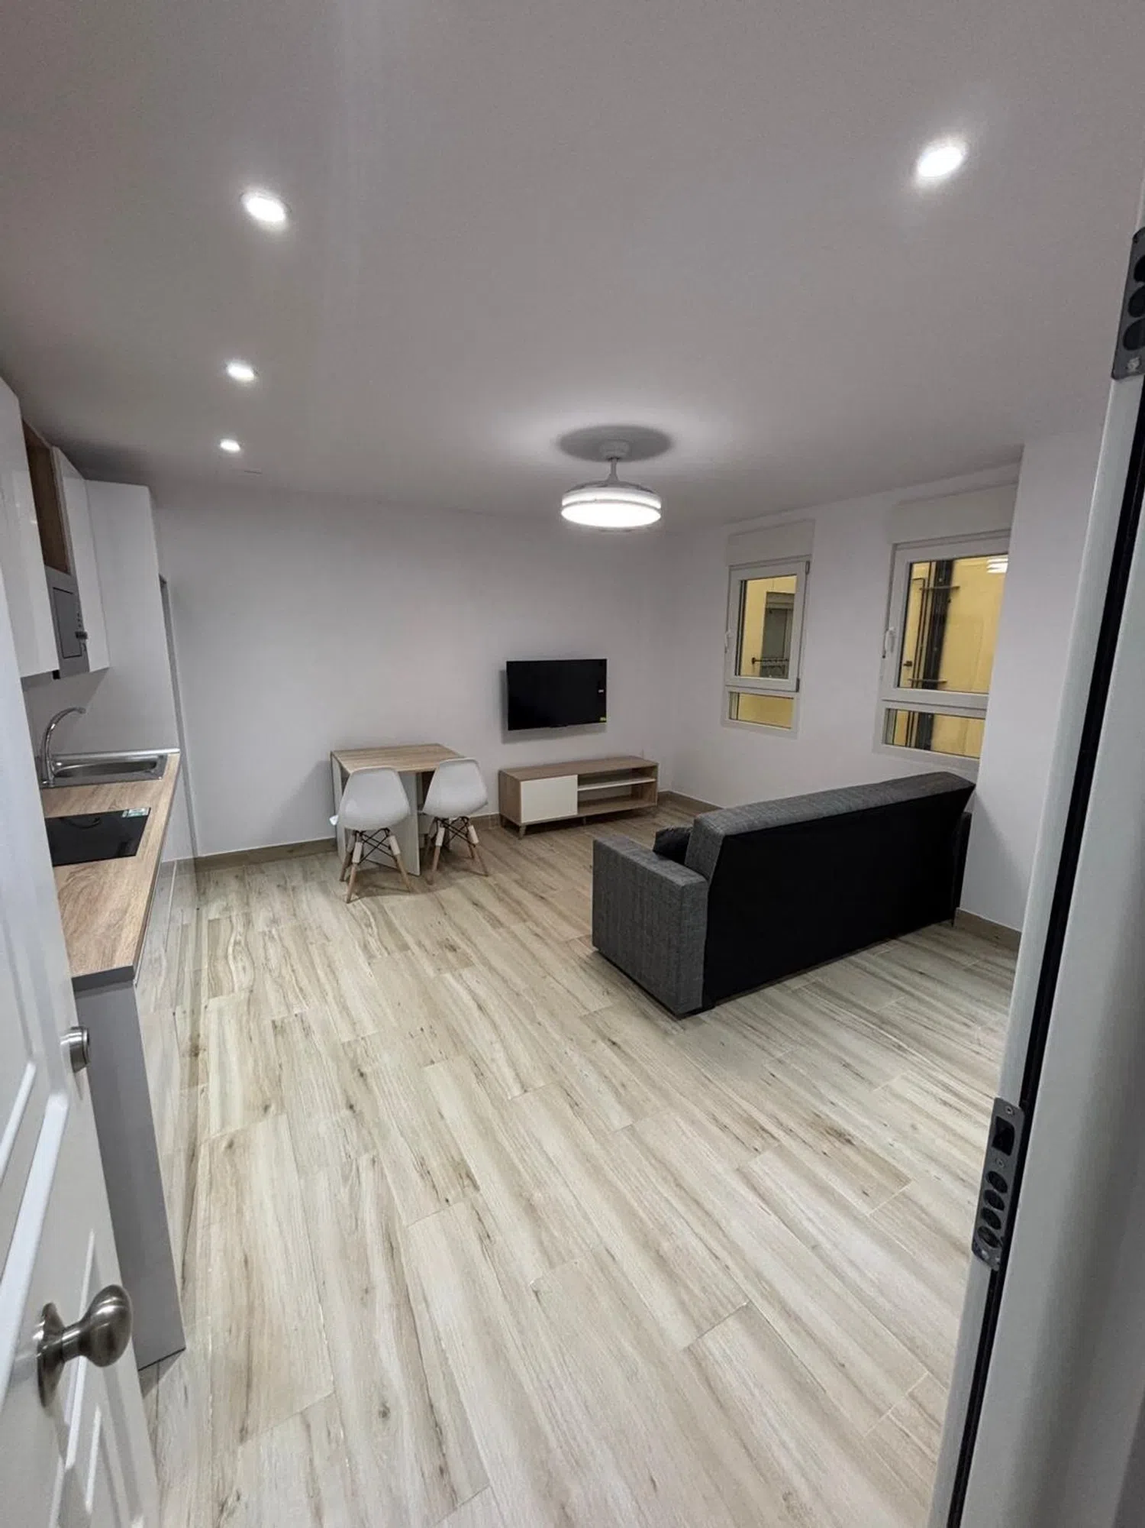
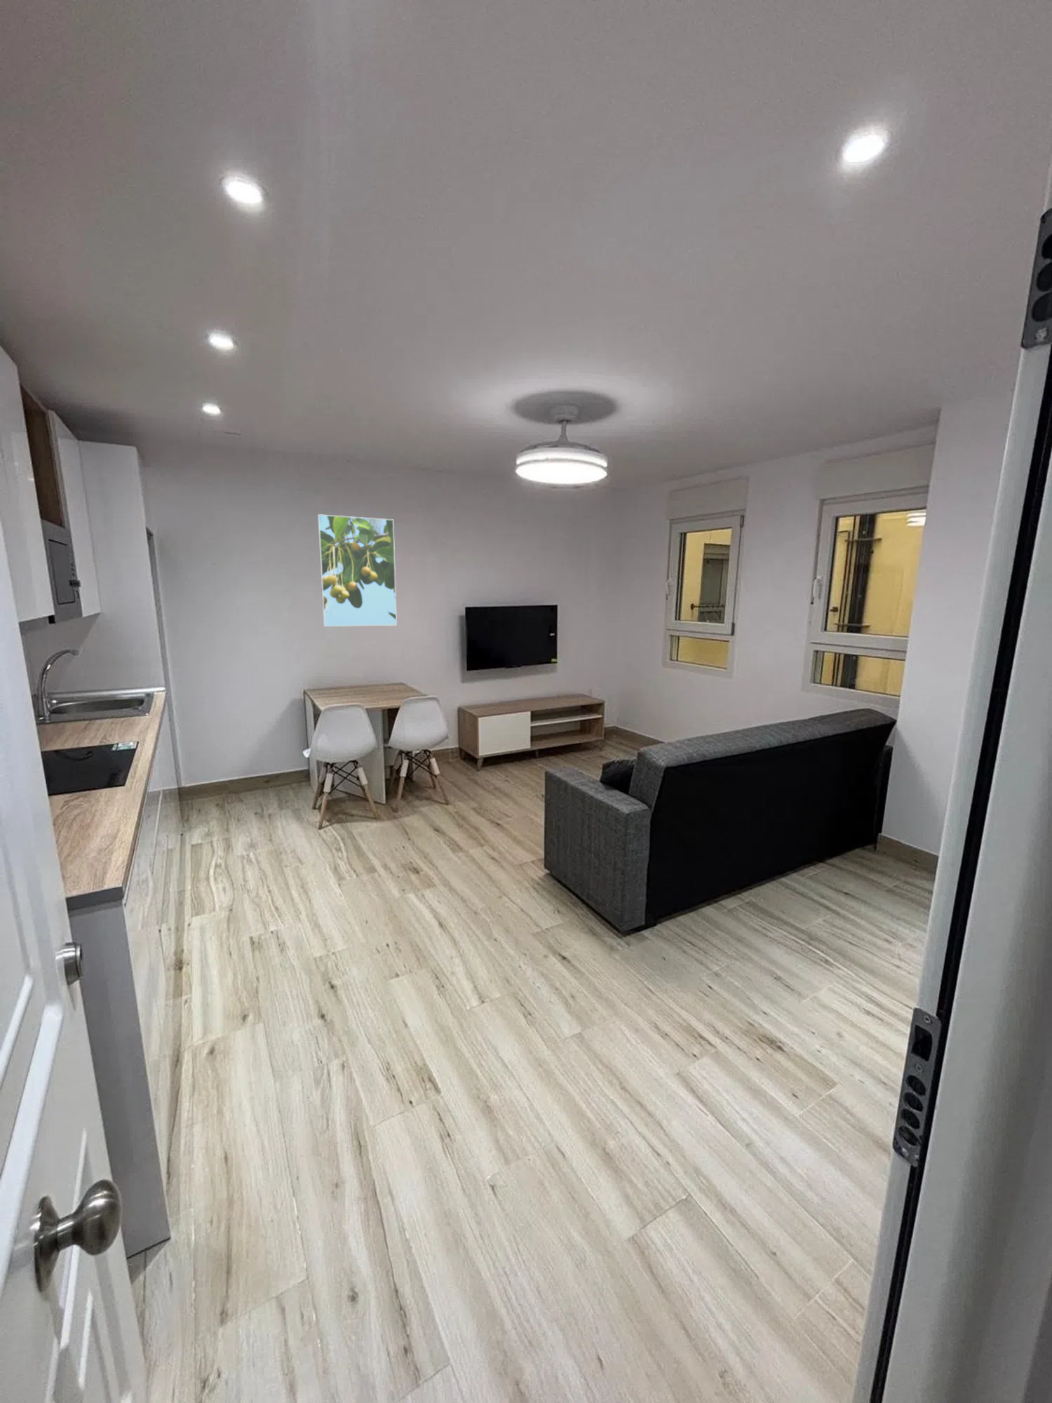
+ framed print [317,514,398,627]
